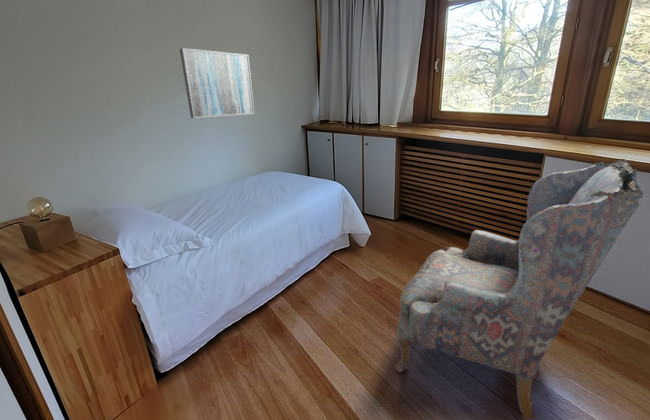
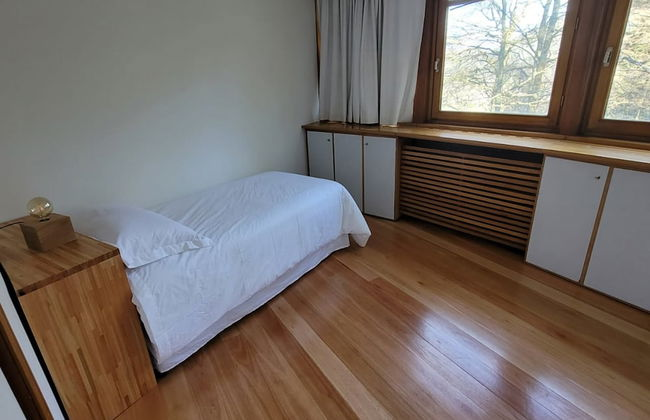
- armchair [394,158,644,420]
- wall art [179,47,256,119]
